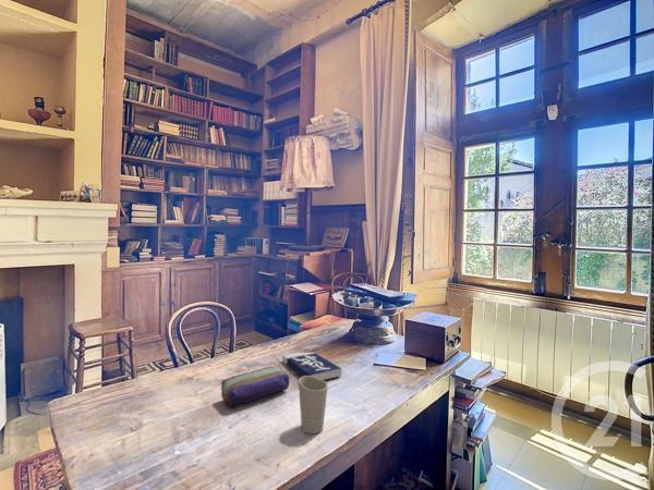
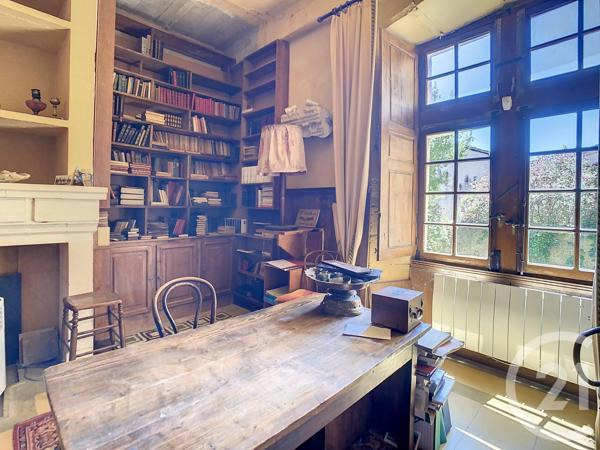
- cup [298,376,329,434]
- pencil case [220,366,290,407]
- book [281,352,342,381]
